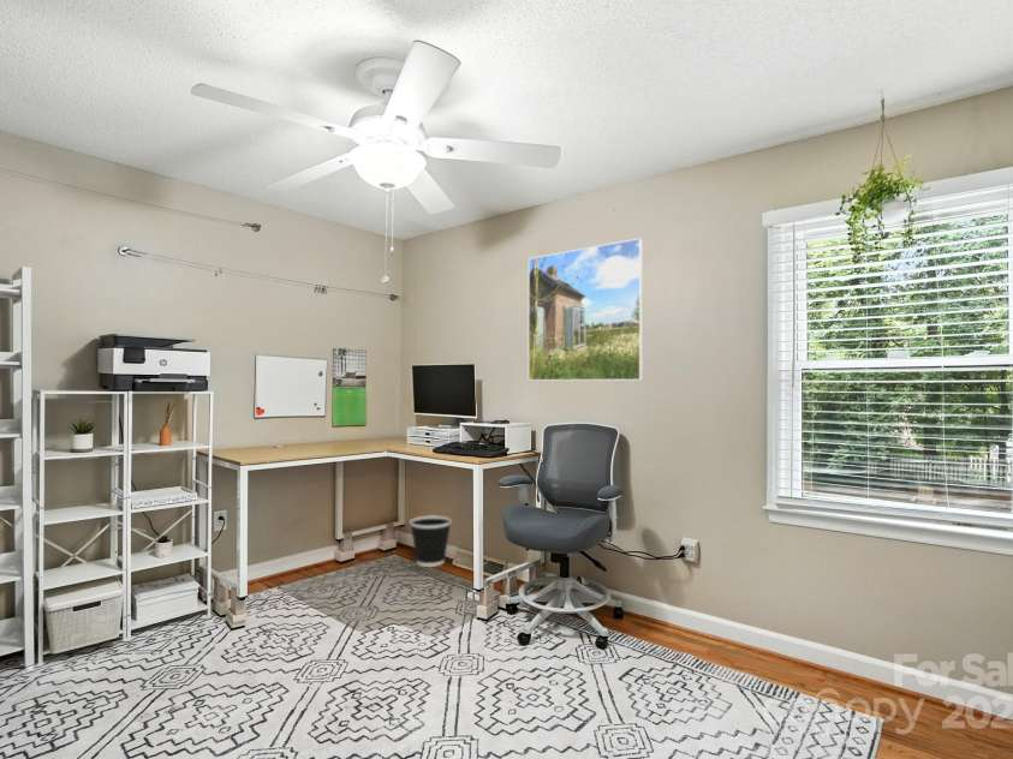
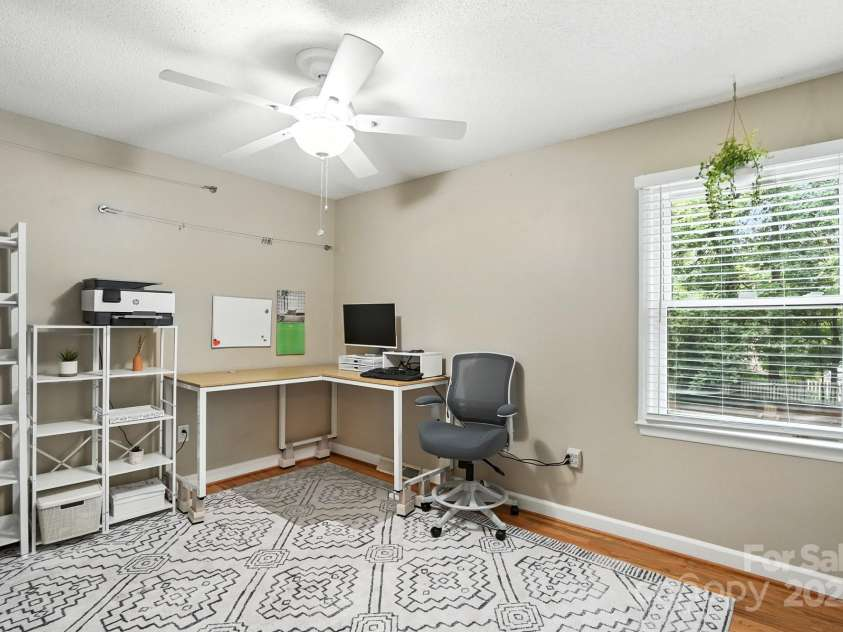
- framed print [528,237,644,382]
- wastebasket [409,514,453,568]
